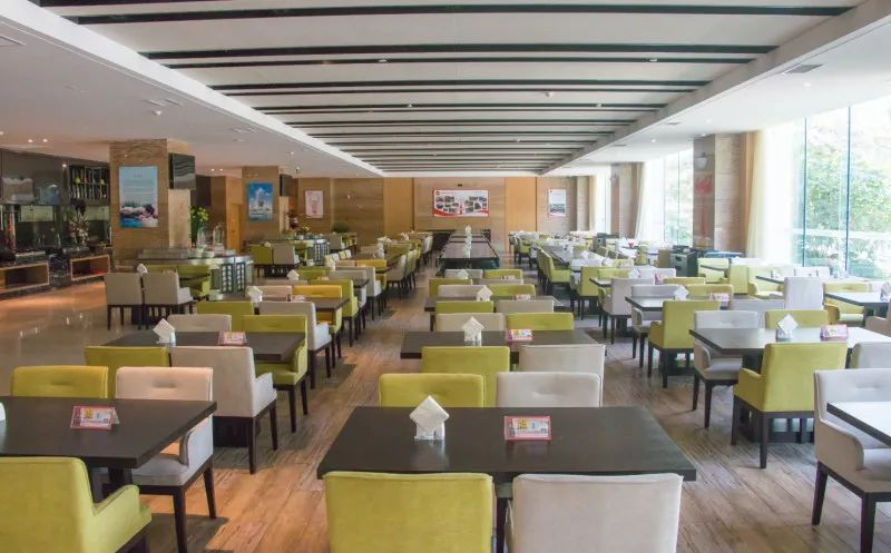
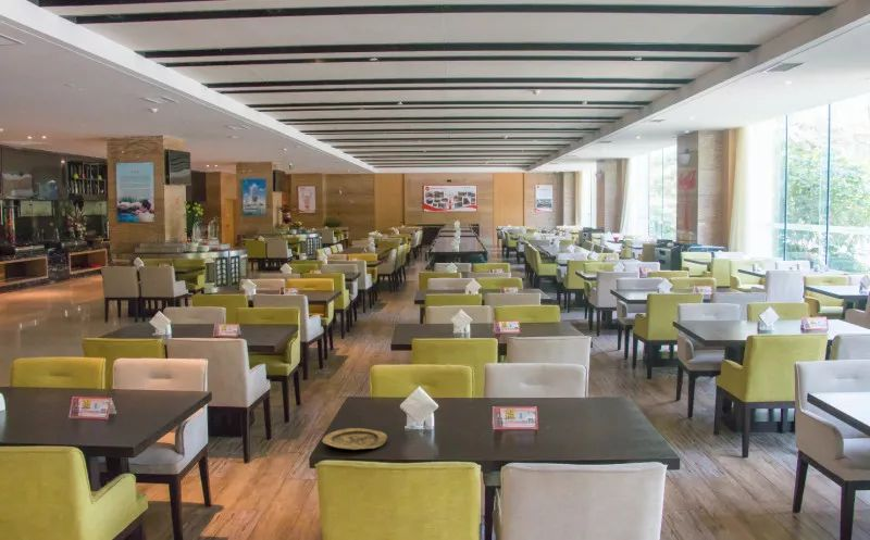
+ plate [321,427,388,451]
